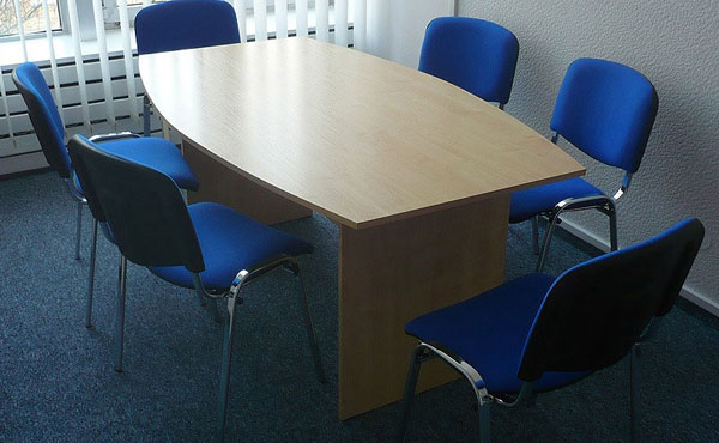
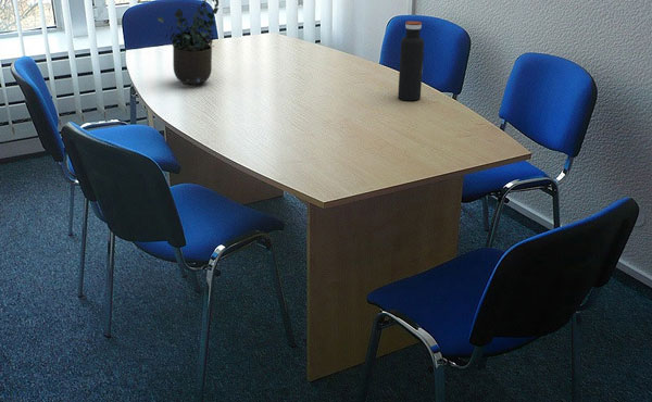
+ water bottle [397,21,425,102]
+ potted plant [156,0,220,87]
